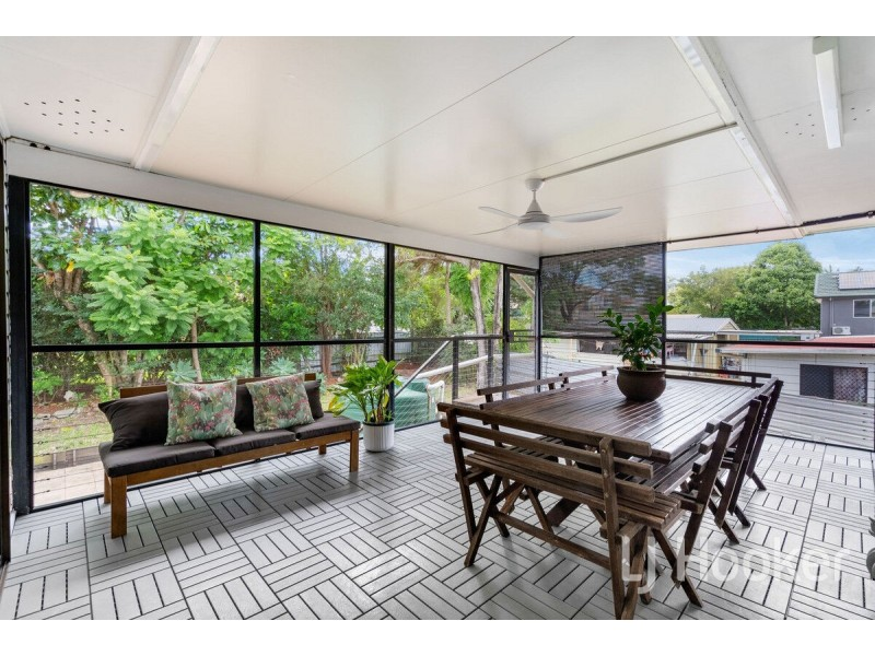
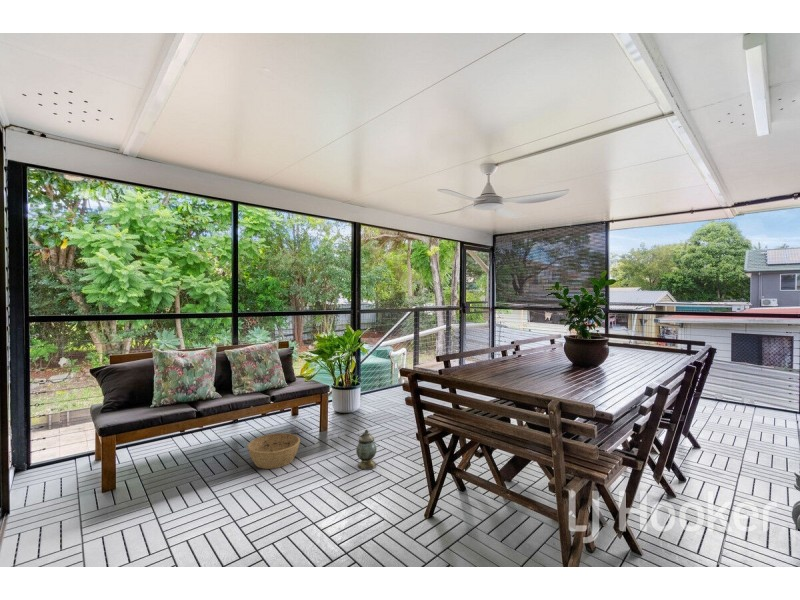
+ basket [247,432,301,470]
+ lantern [355,429,378,471]
